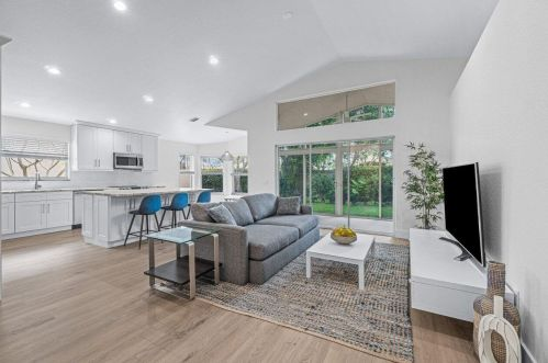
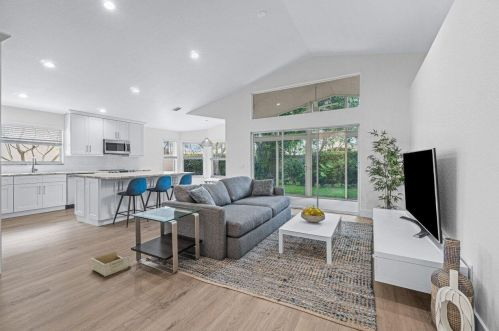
+ storage bin [90,250,131,277]
